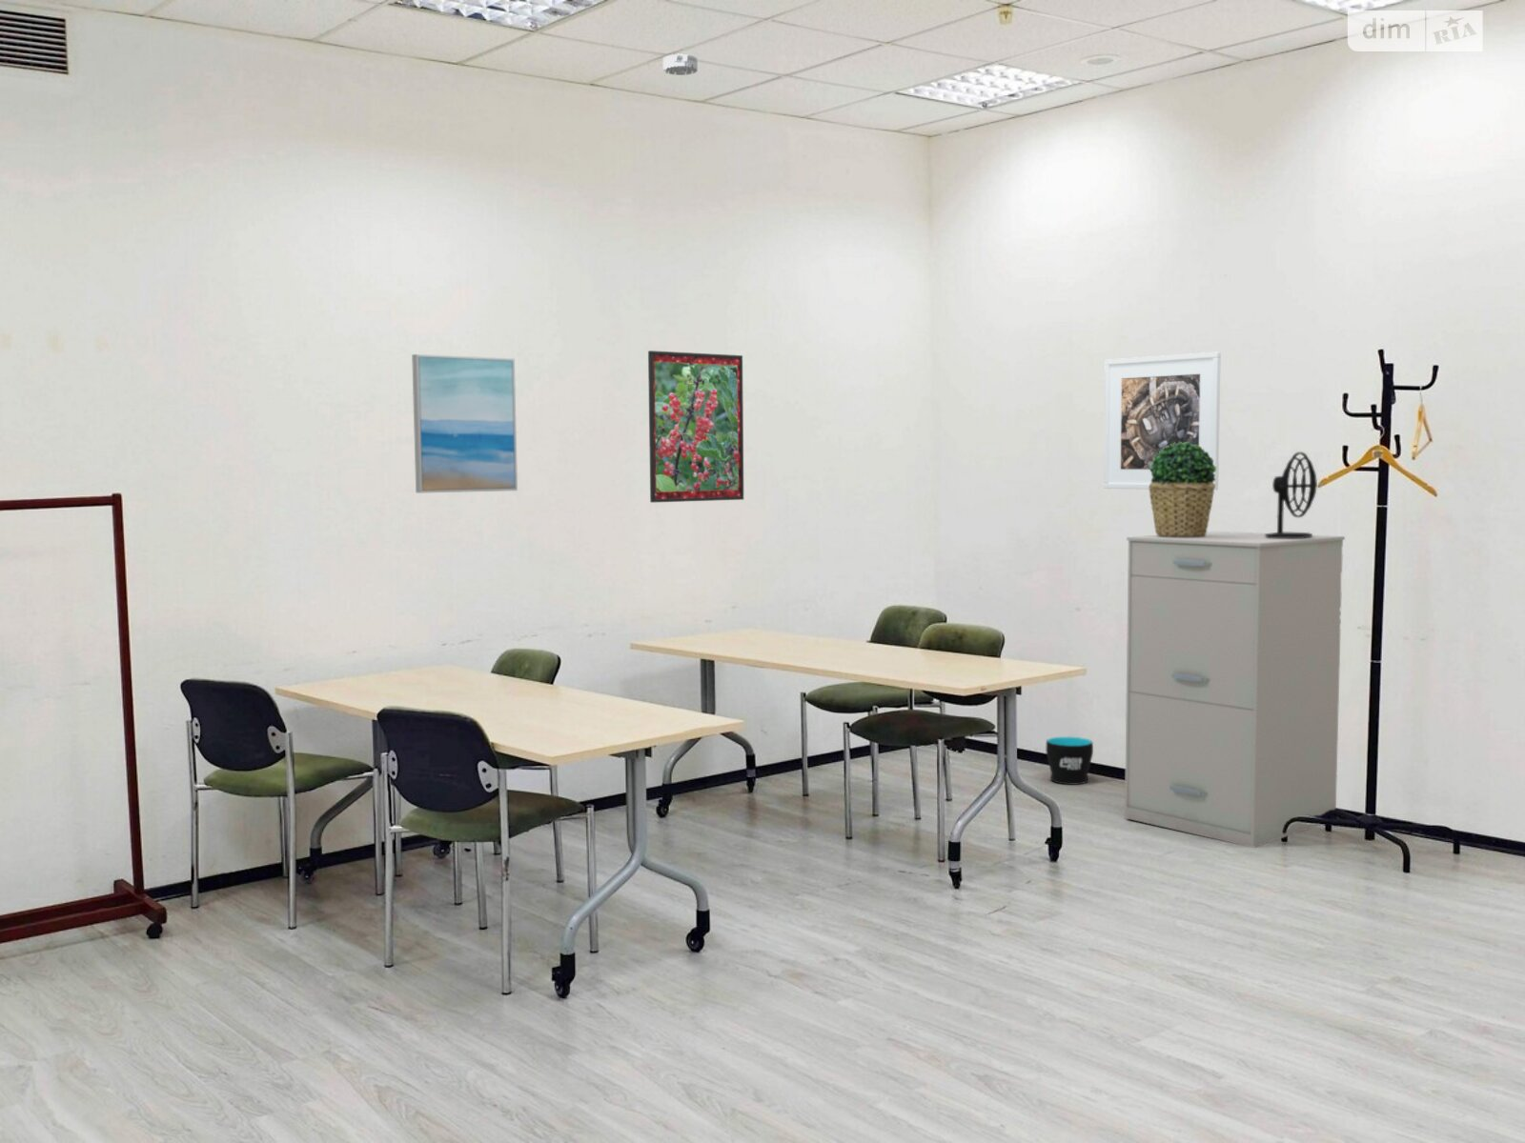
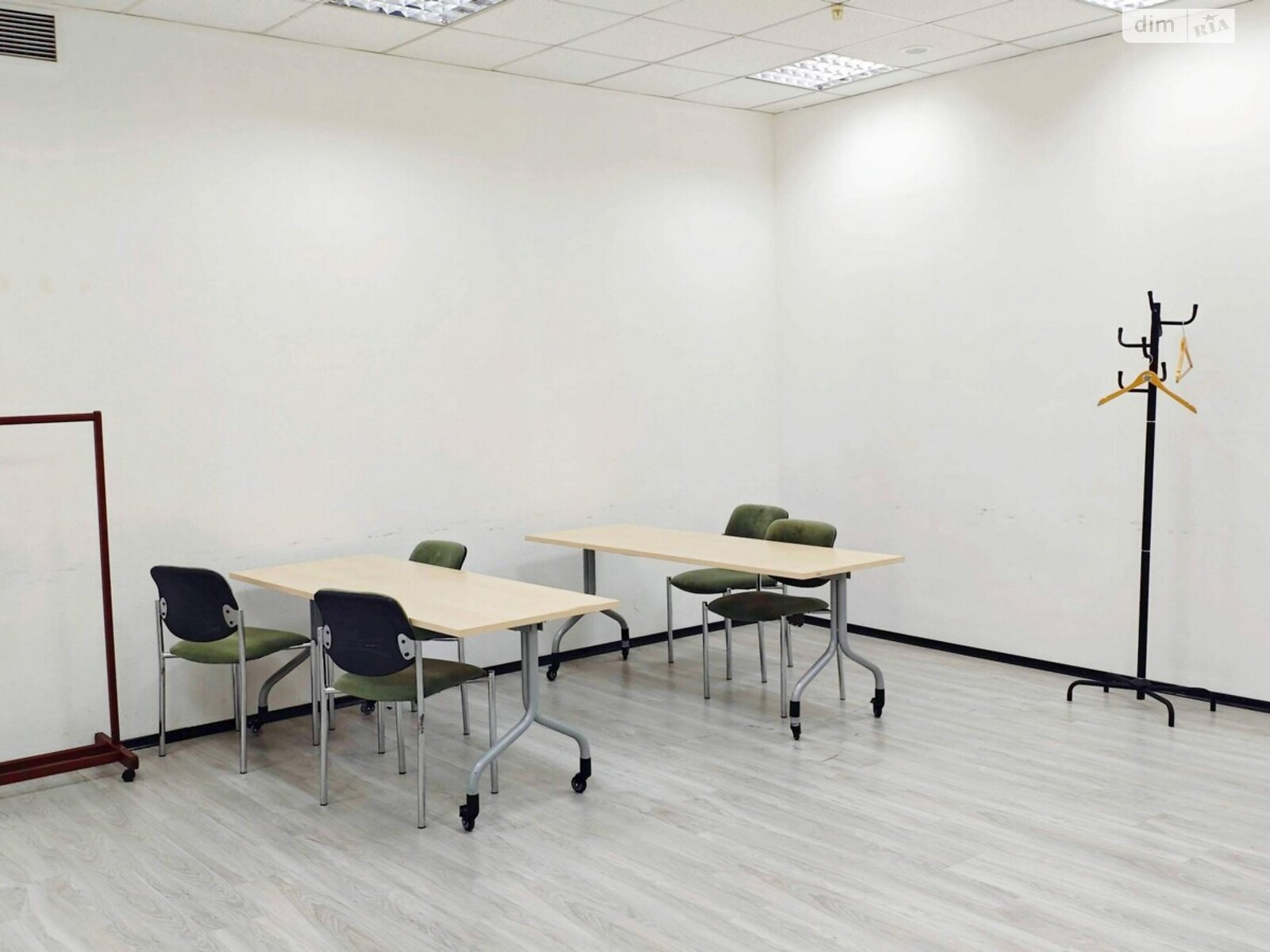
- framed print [647,349,744,504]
- potted plant [1148,442,1216,537]
- filing cabinet [1124,531,1346,849]
- smoke detector [663,53,699,76]
- desk fan [1264,451,1318,538]
- cup sleeve [1045,736,1094,786]
- wall art [411,353,519,495]
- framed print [1102,351,1222,491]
